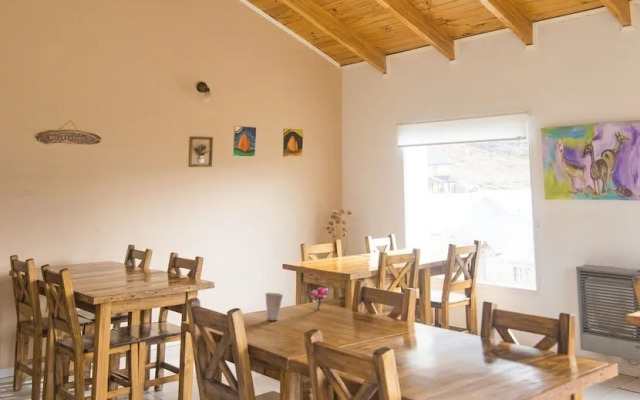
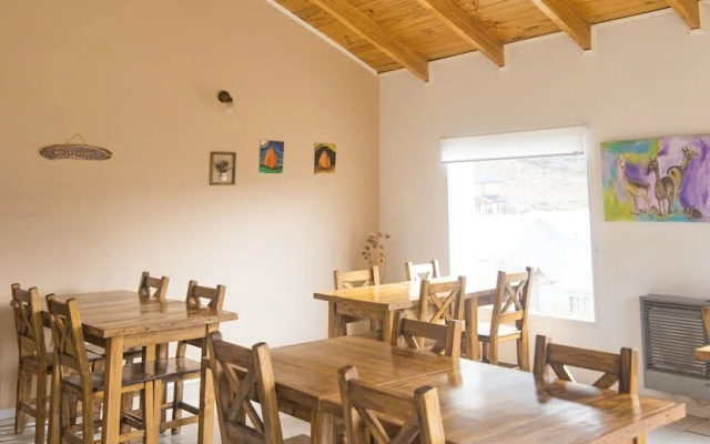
- flower [308,285,330,311]
- cup [264,292,284,322]
